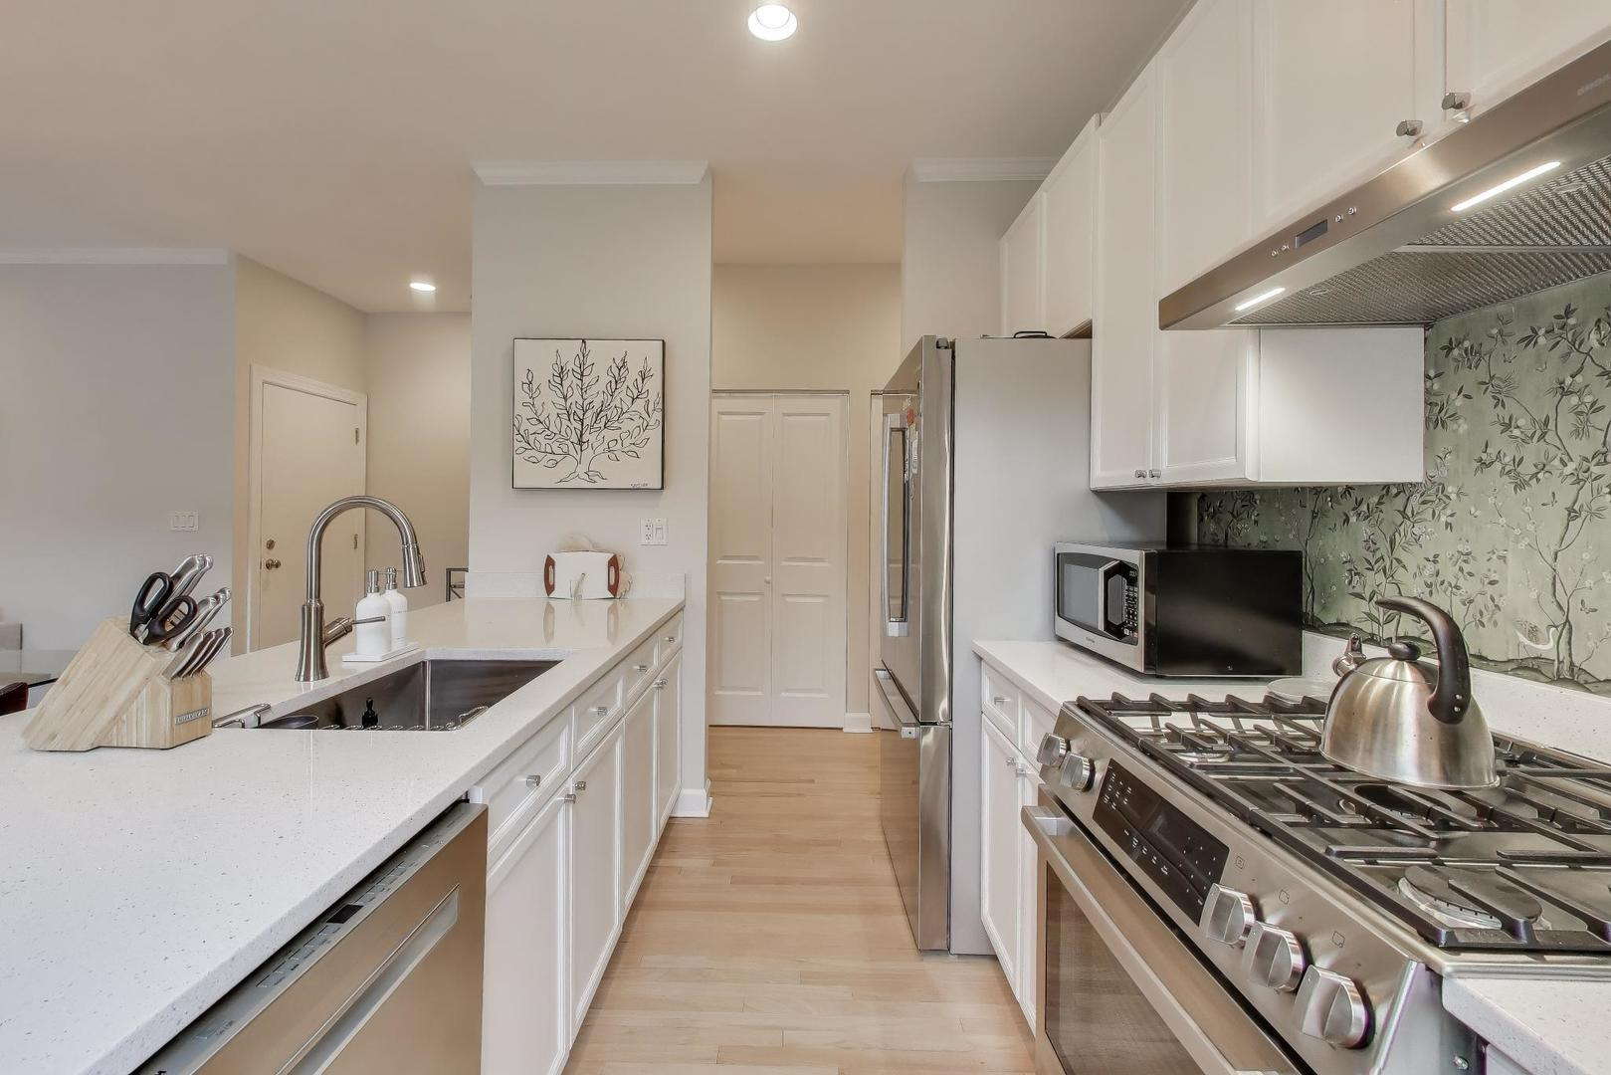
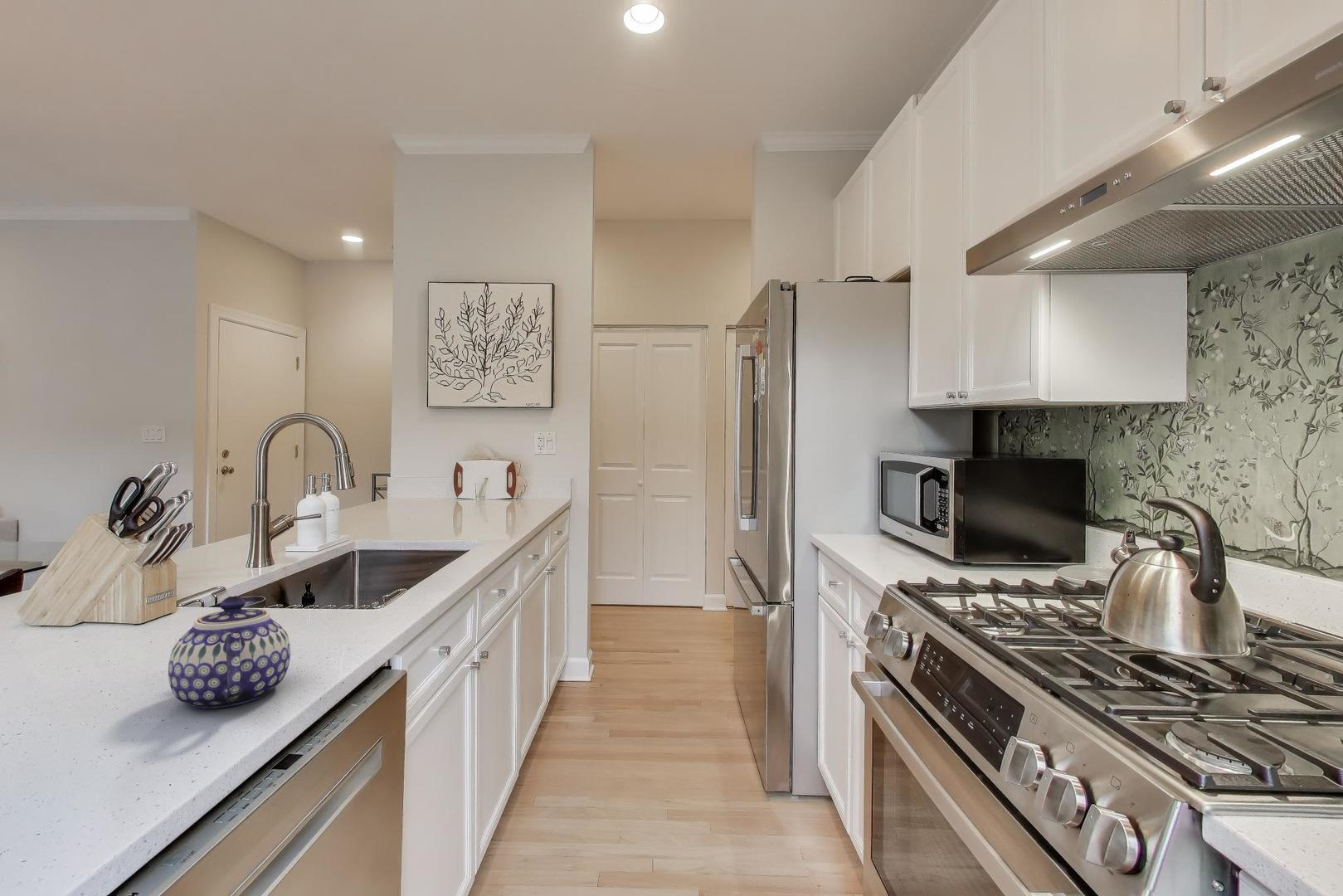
+ teapot [168,595,291,709]
